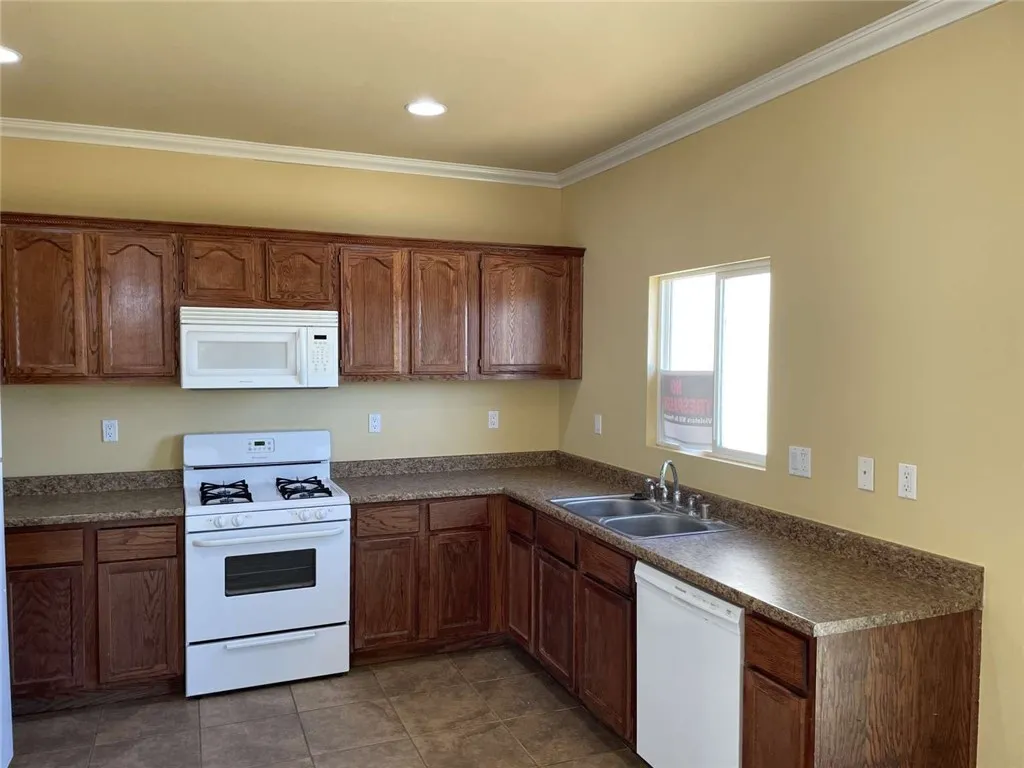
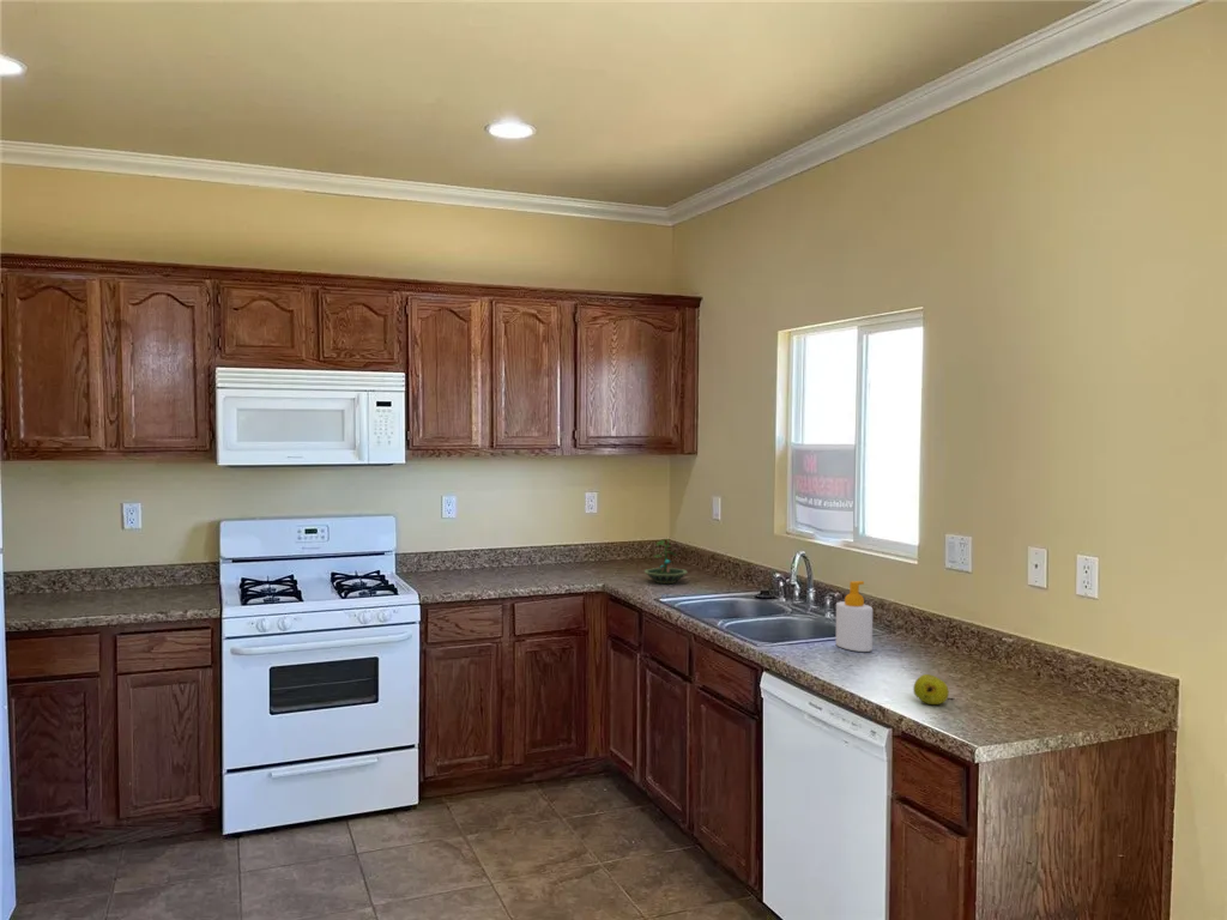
+ soap bottle [835,580,874,653]
+ fruit [912,673,956,706]
+ terrarium [643,538,688,585]
